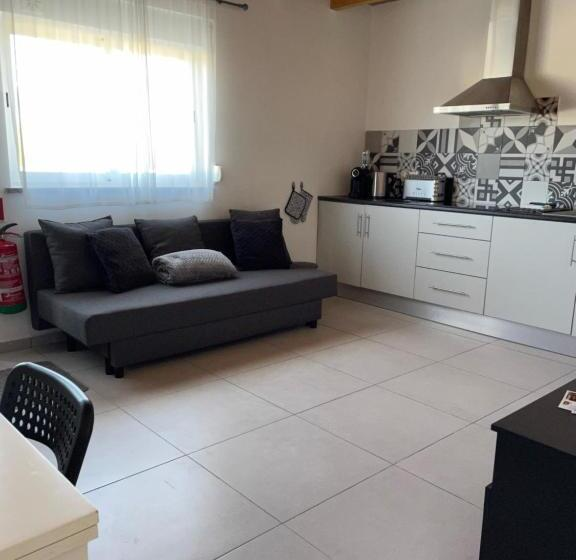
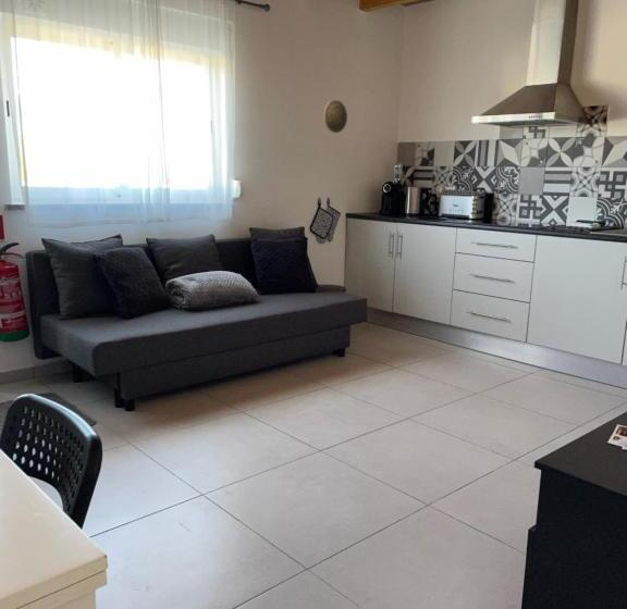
+ decorative plate [323,99,348,134]
